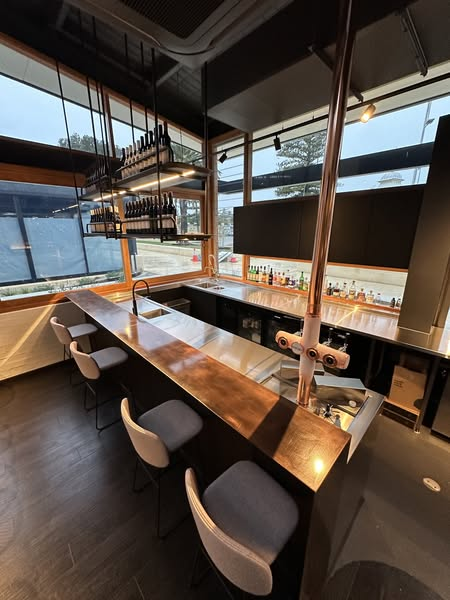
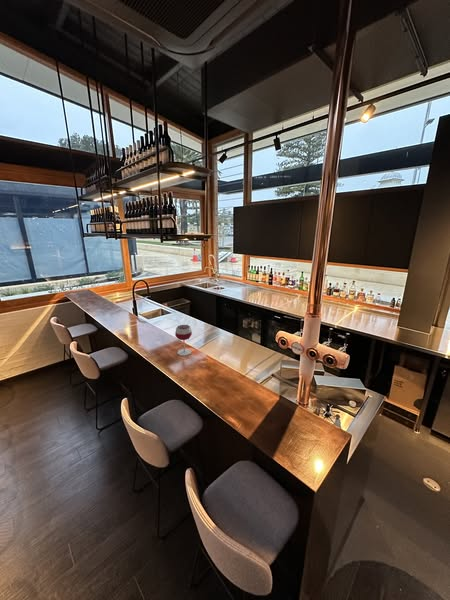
+ wineglass [174,324,193,357]
